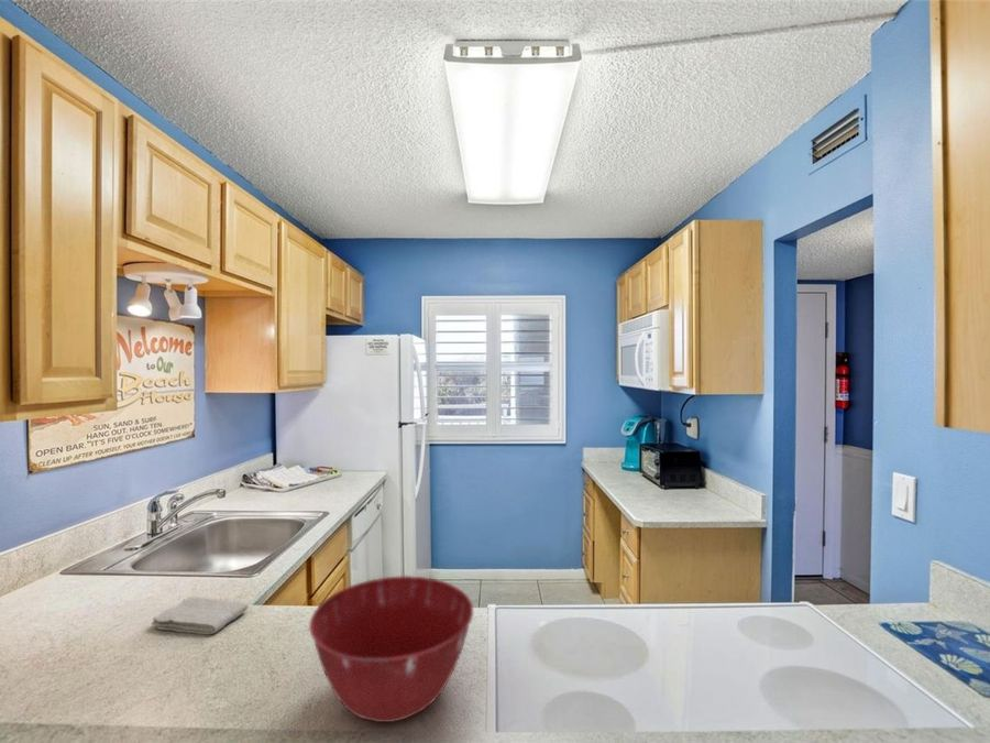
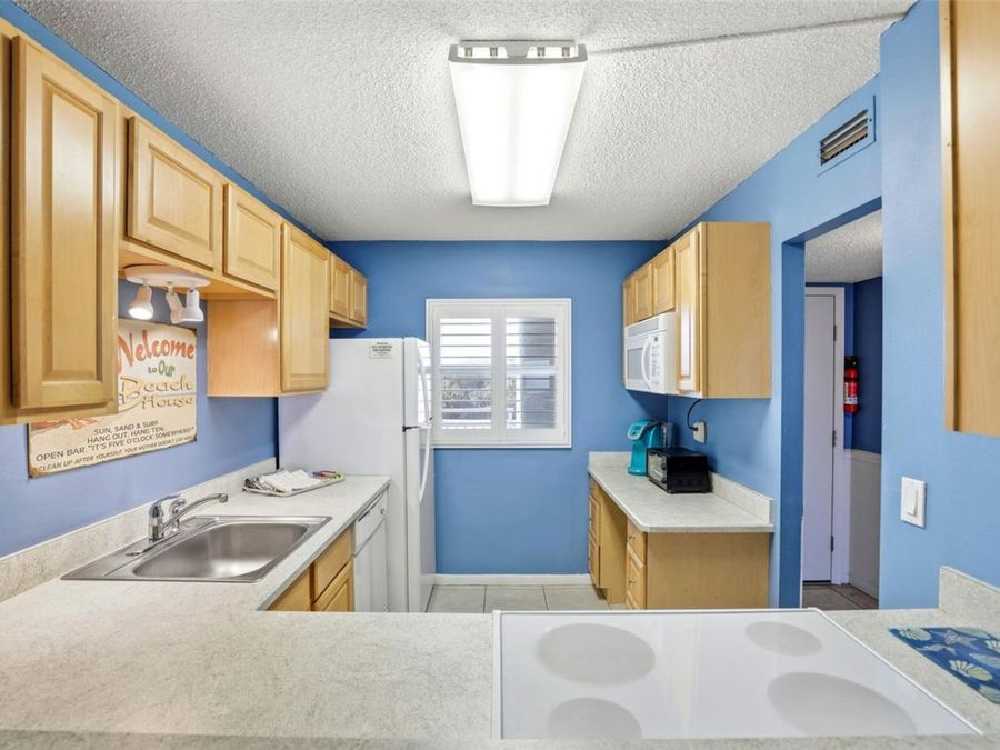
- mixing bowl [308,575,474,723]
- washcloth [151,596,249,635]
